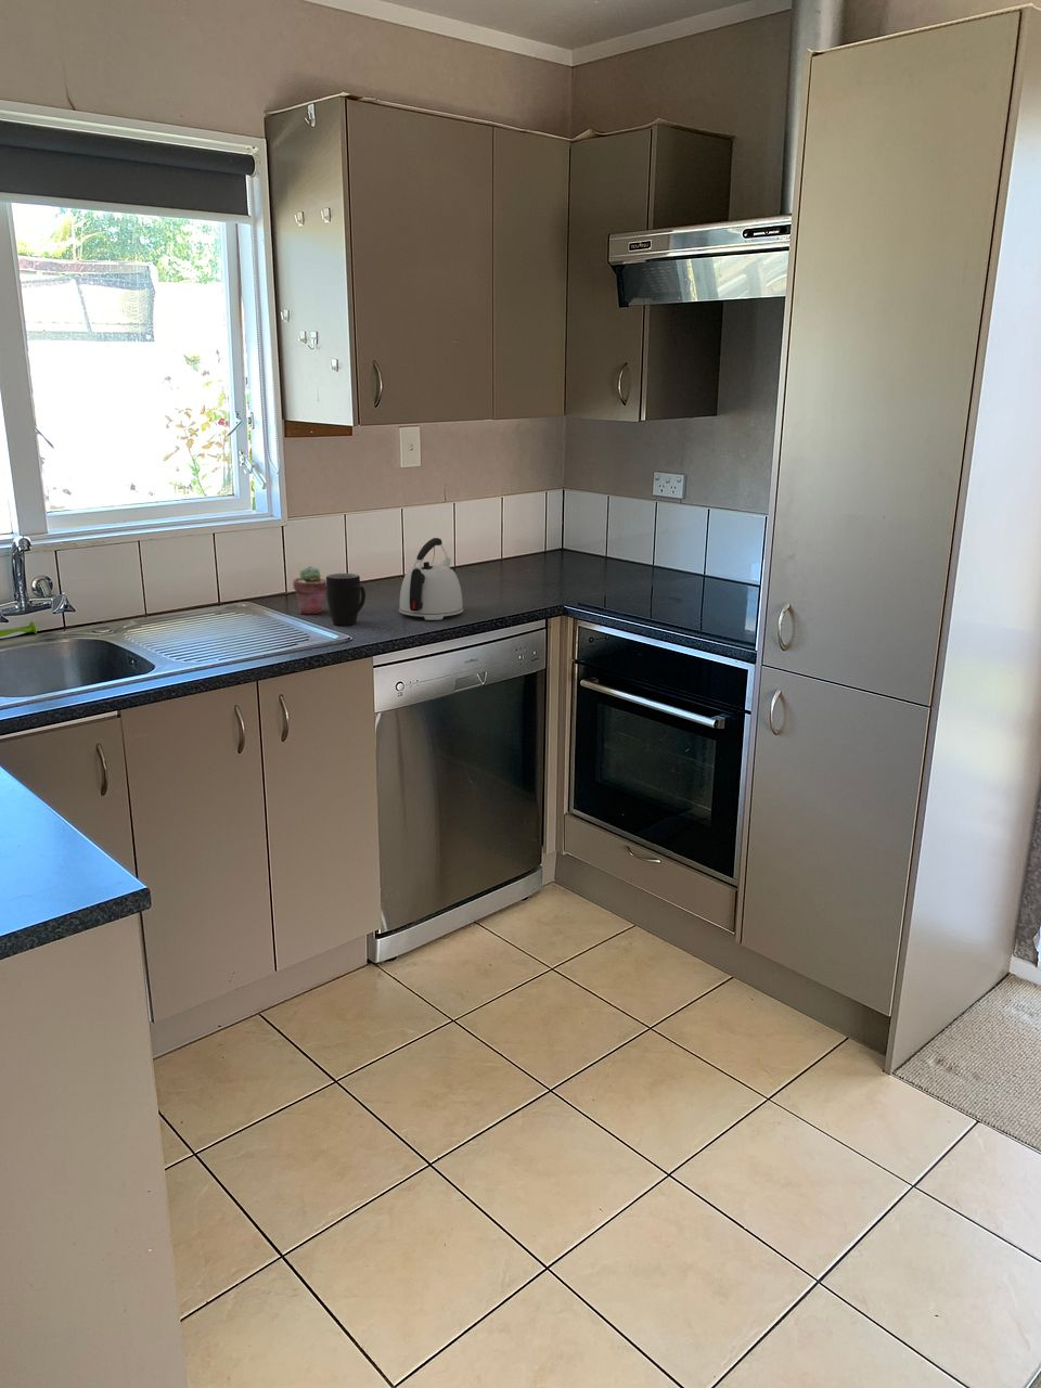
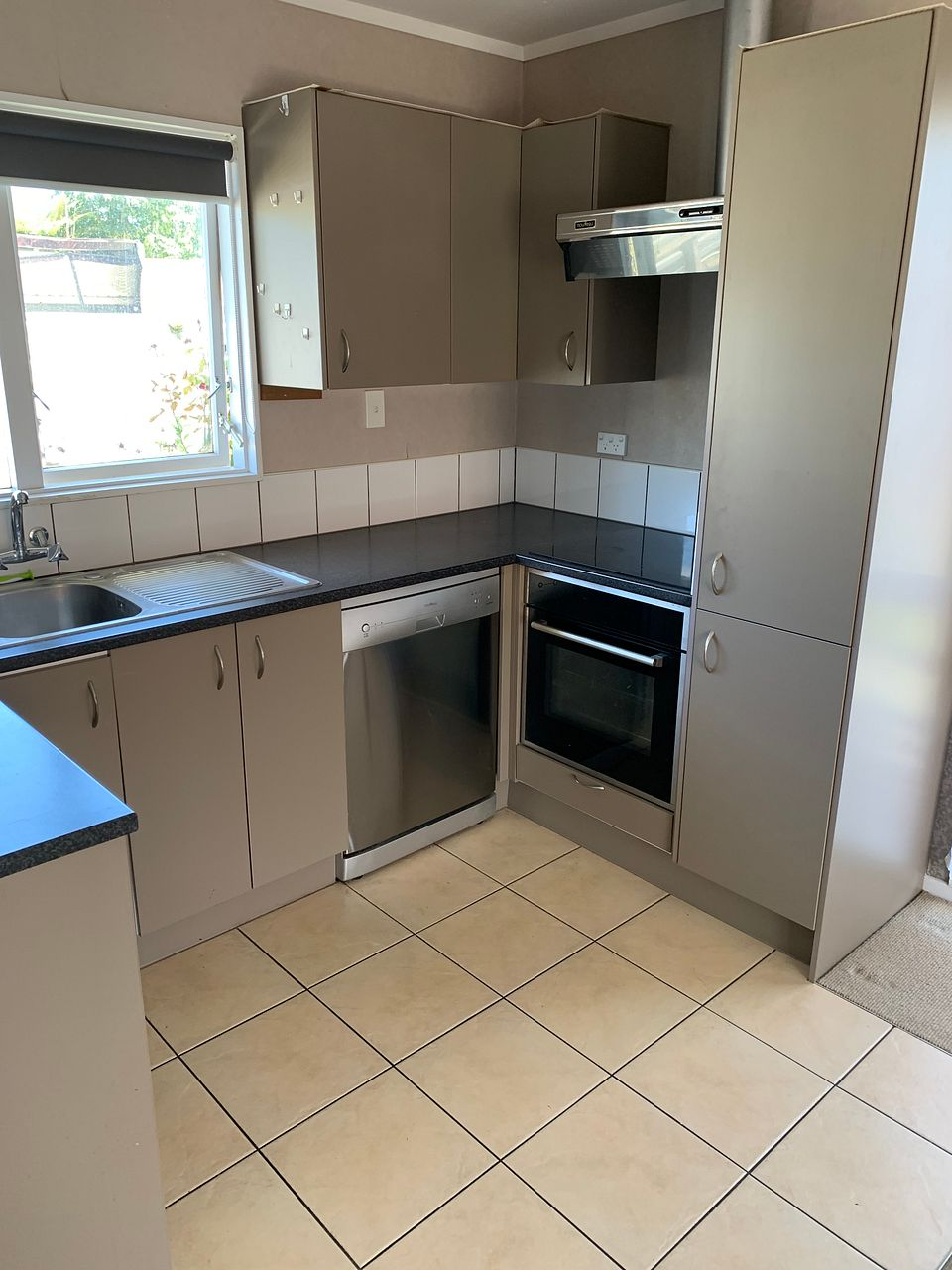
- mug [325,573,366,626]
- kettle [398,537,464,622]
- potted succulent [292,565,326,615]
